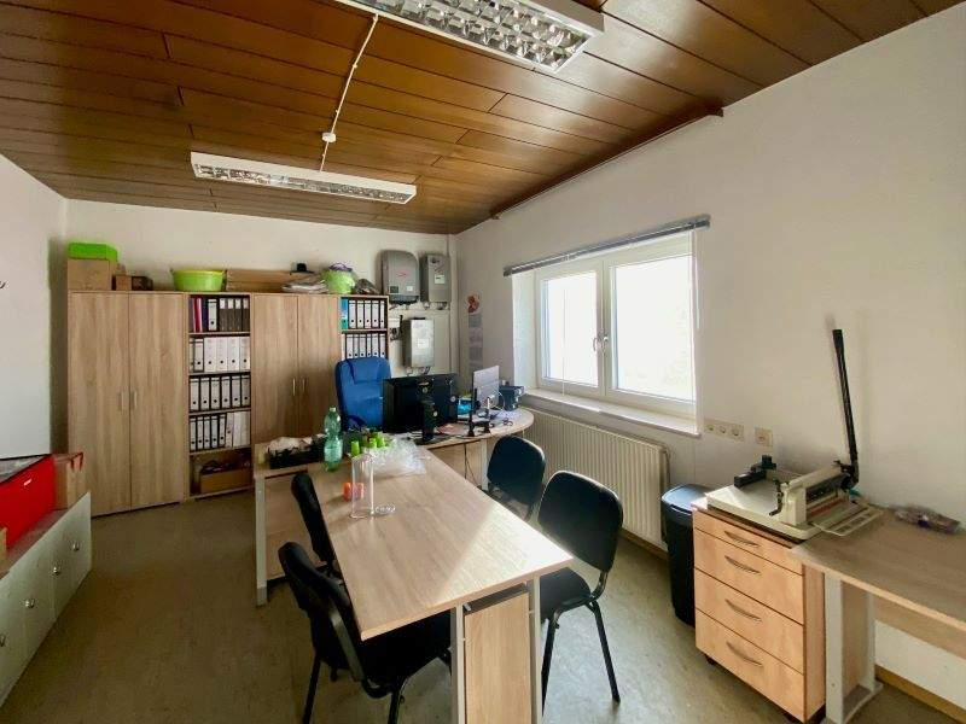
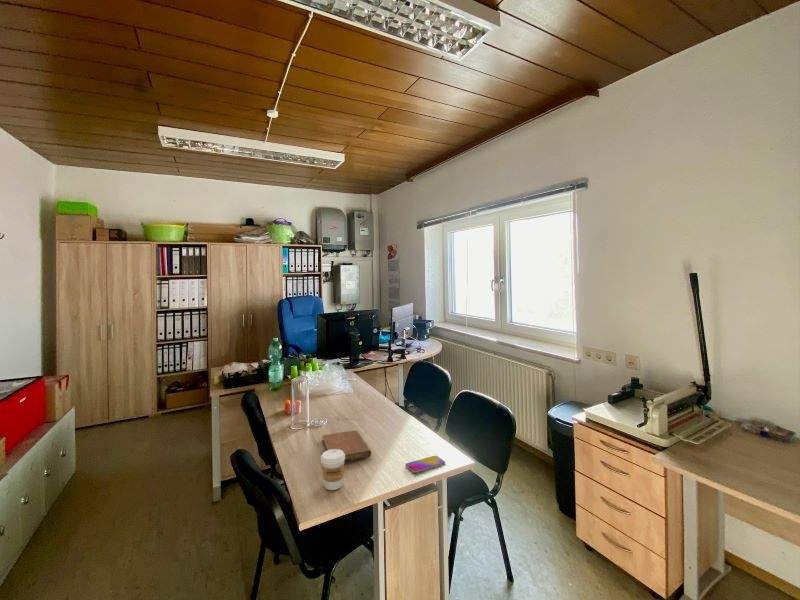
+ smartphone [405,455,446,474]
+ coffee cup [320,449,345,491]
+ notebook [321,429,372,462]
